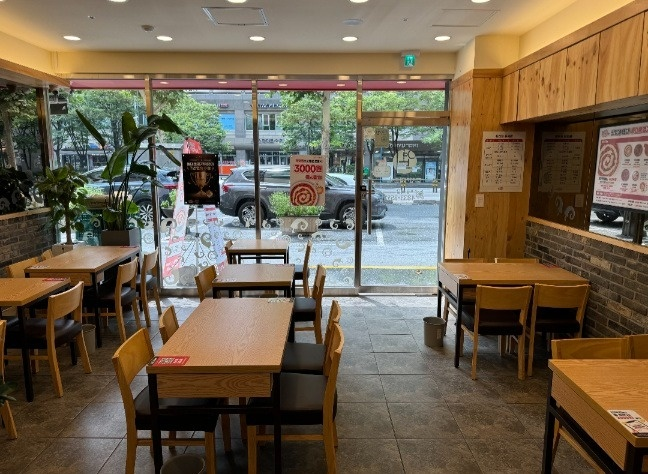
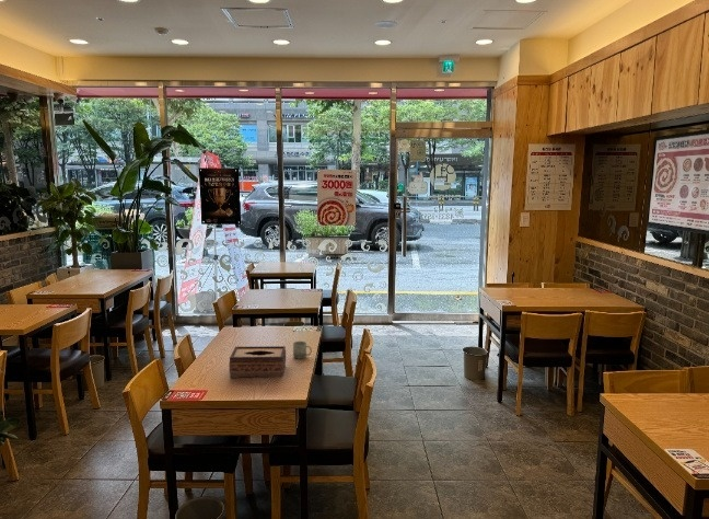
+ tissue box [228,345,287,379]
+ cup [292,341,313,360]
